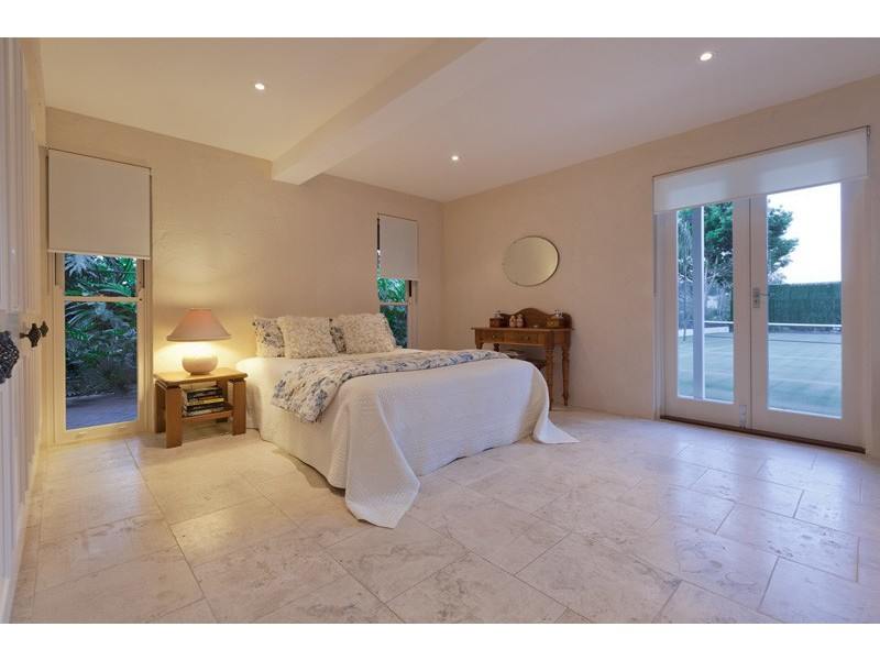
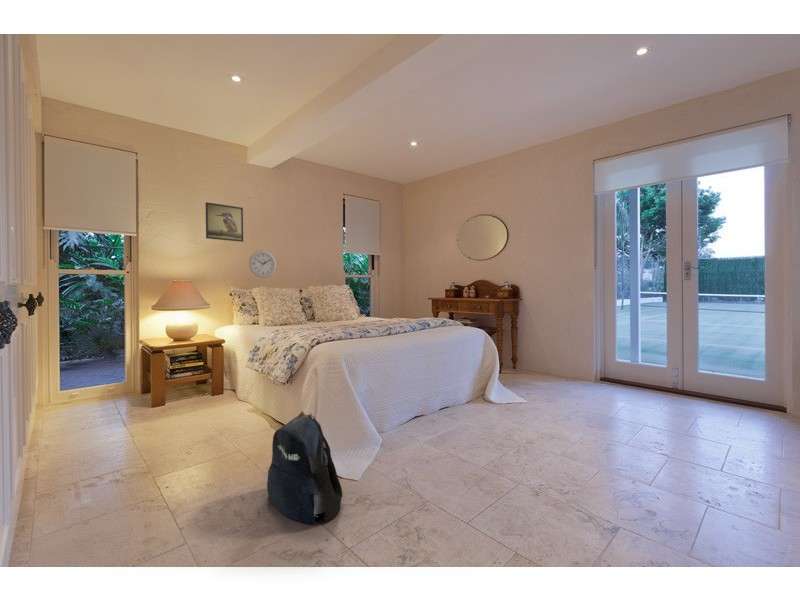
+ wall clock [248,250,277,279]
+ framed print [205,201,244,243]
+ backpack [266,411,343,525]
